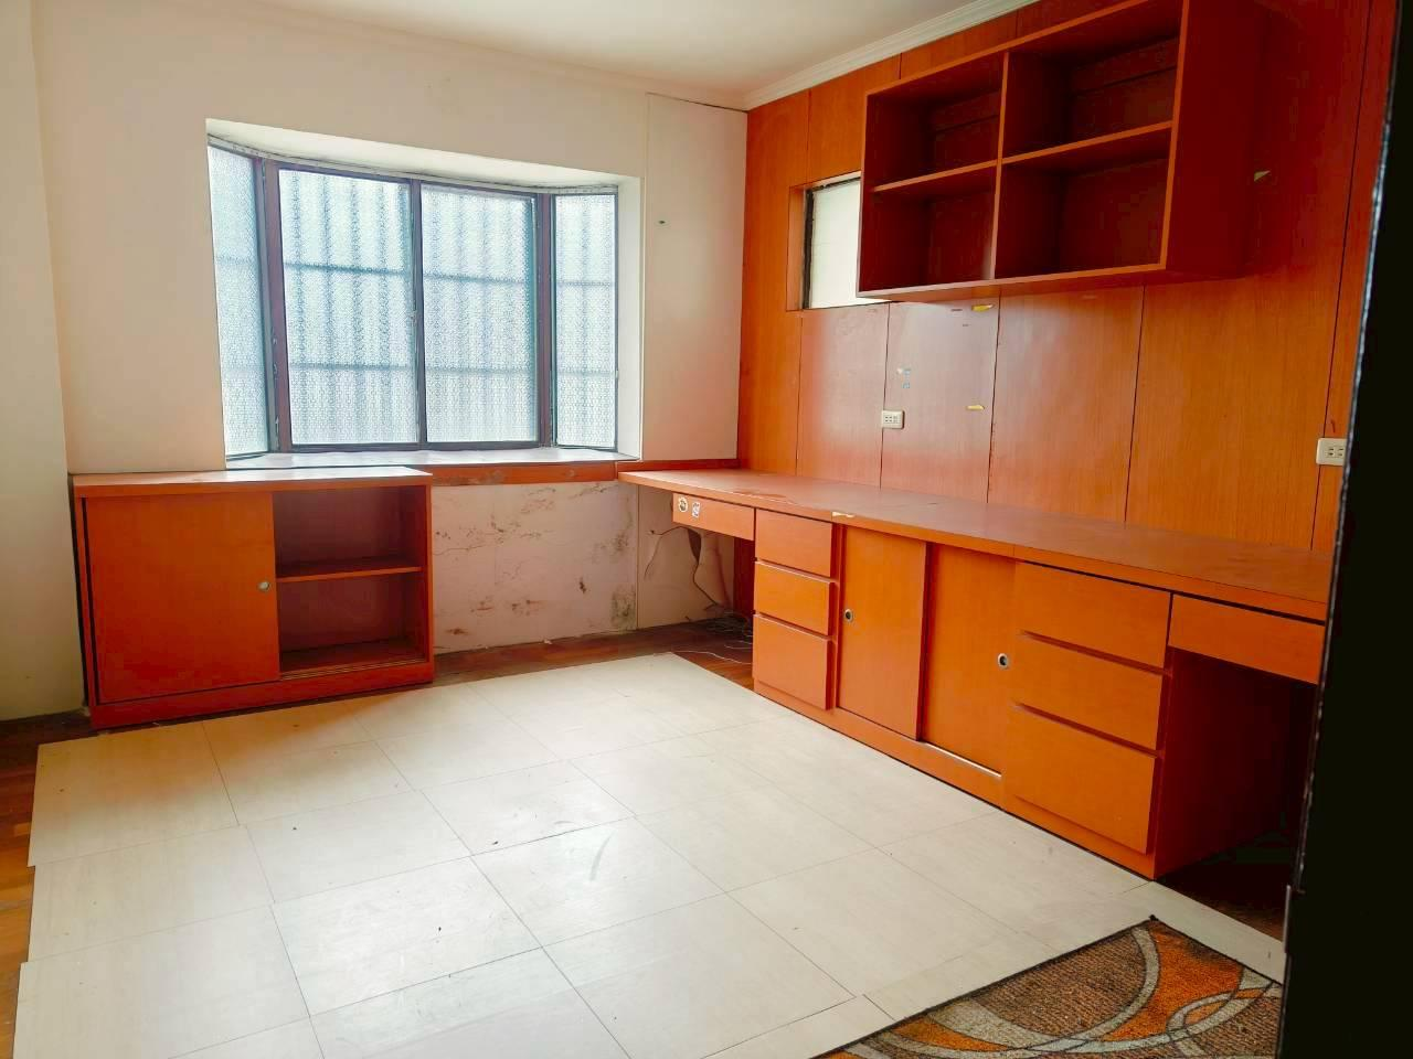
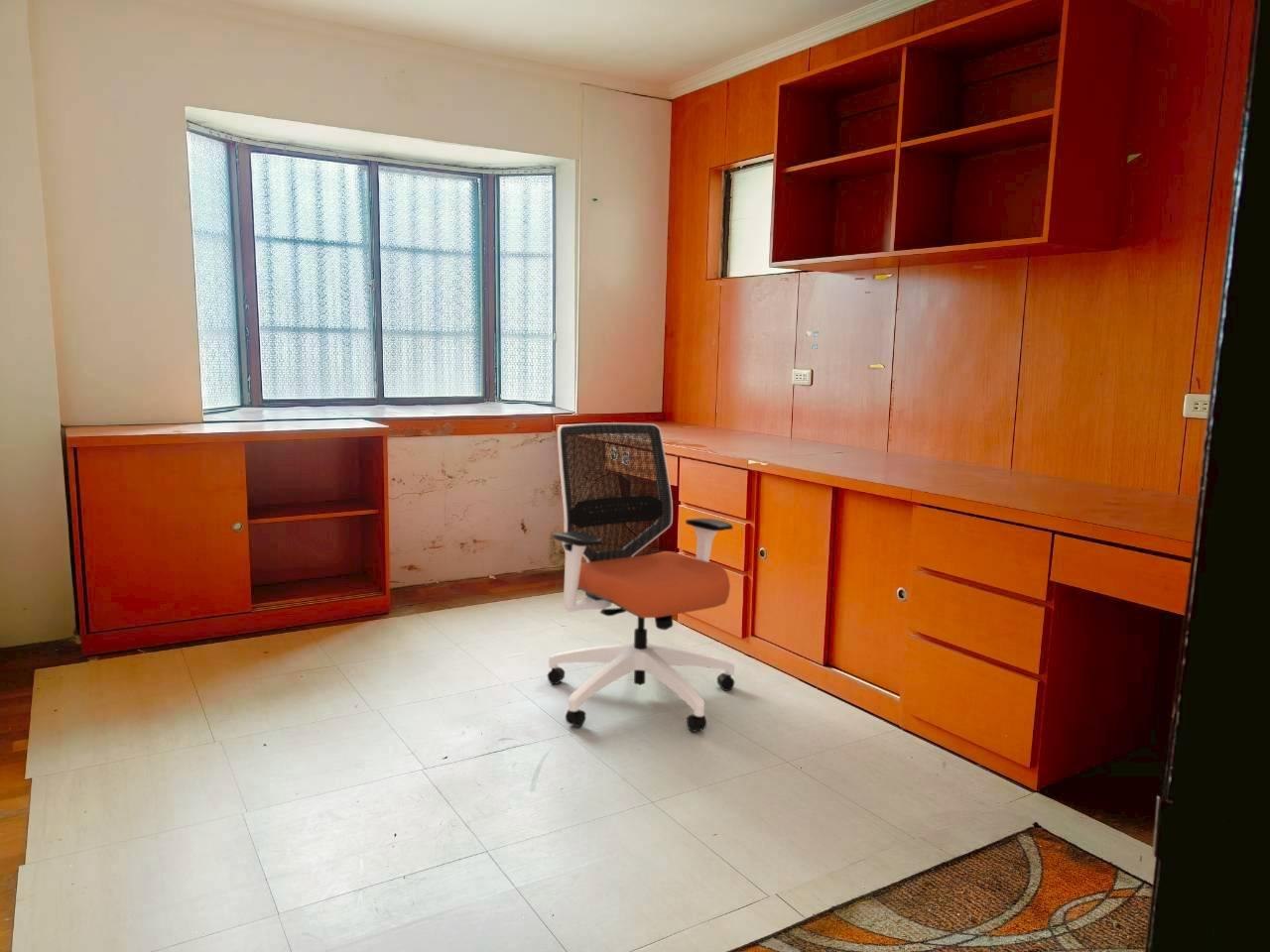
+ office chair [547,421,735,733]
